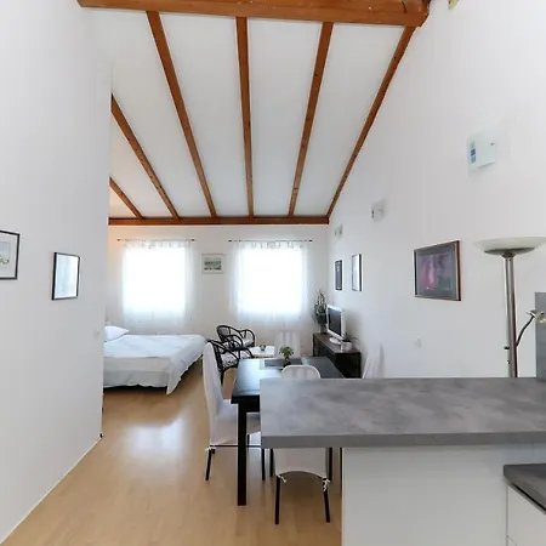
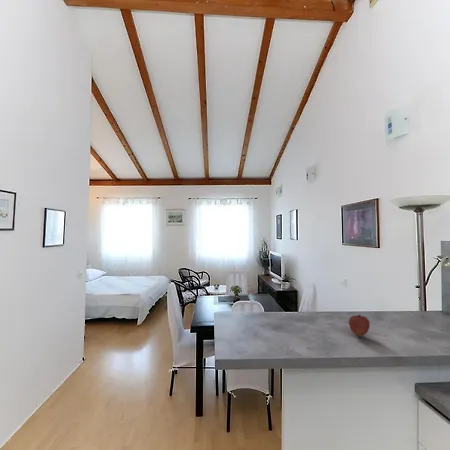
+ fruit [348,314,371,337]
